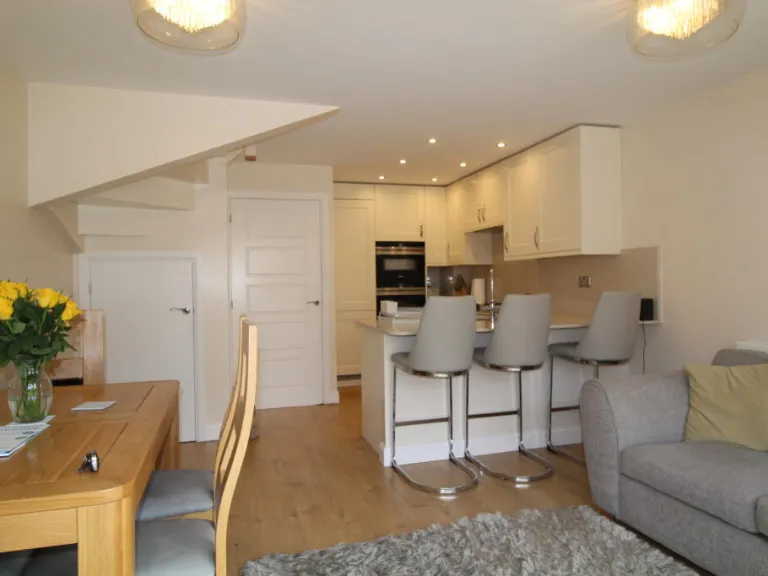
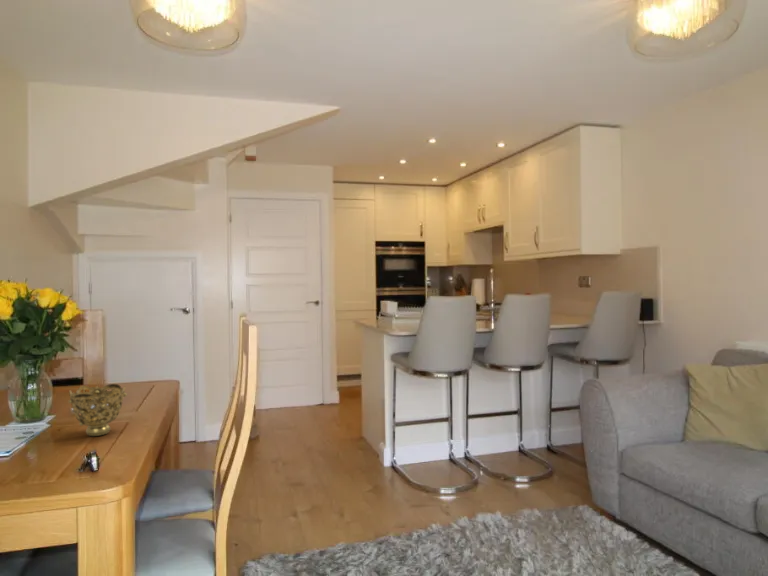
+ decorative bowl [67,383,128,437]
